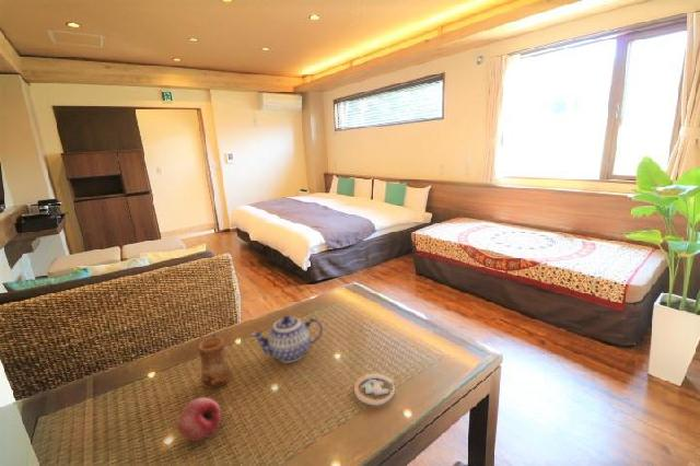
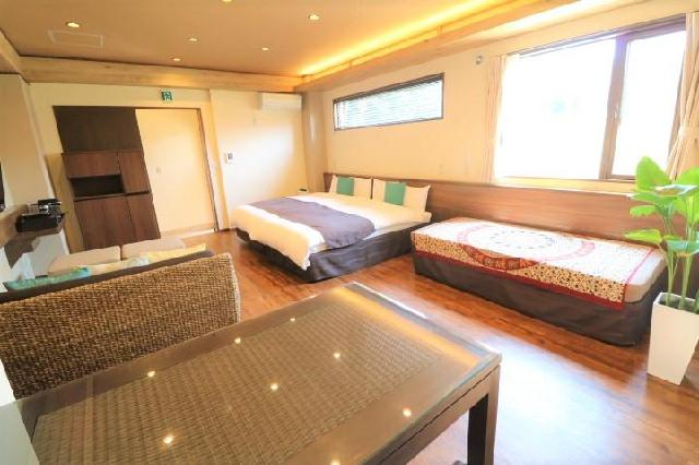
- fruit [177,397,222,442]
- cup [197,336,233,389]
- coaster [353,373,396,406]
- teapot [250,315,324,363]
